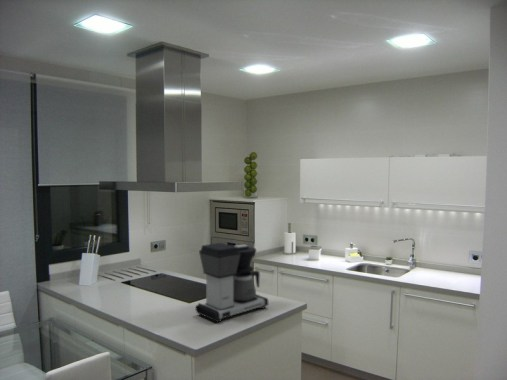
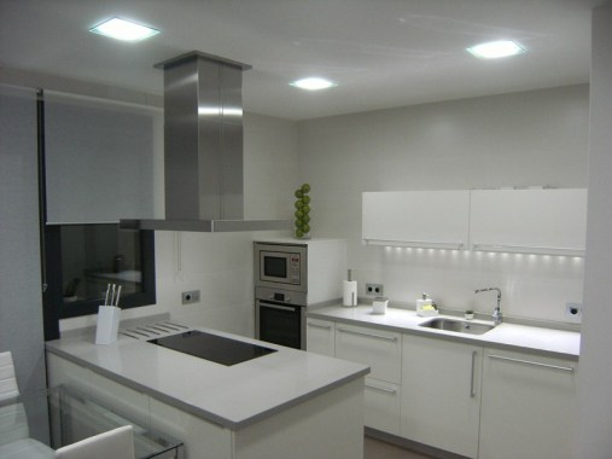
- coffee maker [195,242,269,323]
